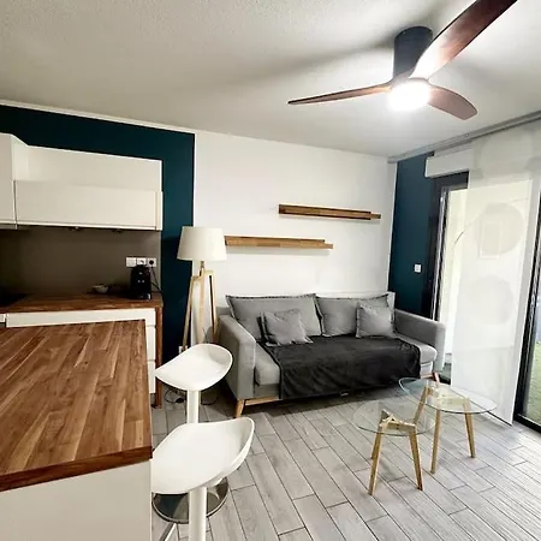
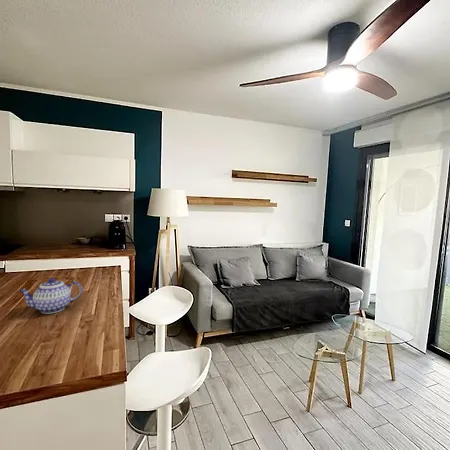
+ teapot [18,277,83,315]
